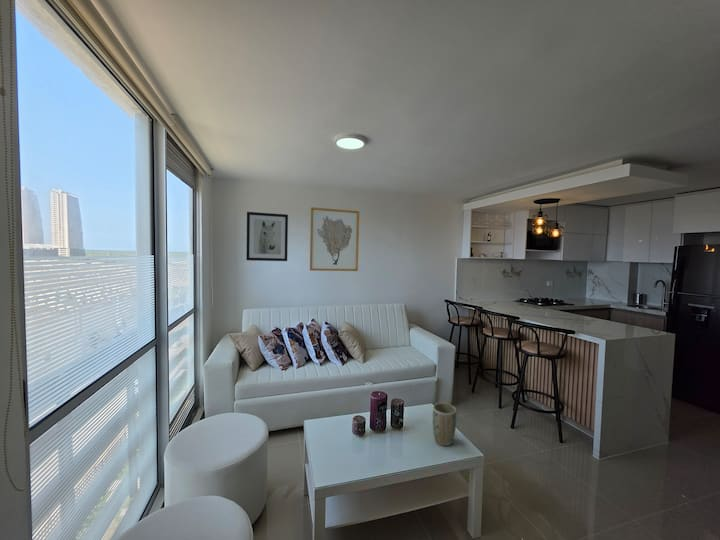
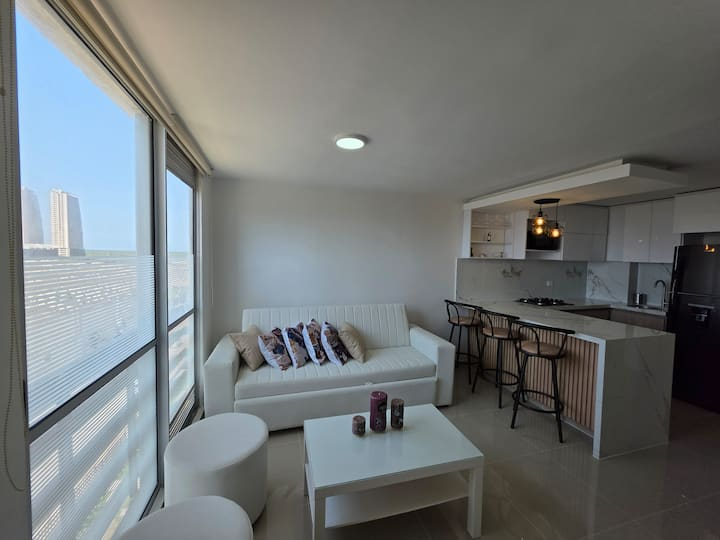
- plant pot [431,402,457,447]
- wall art [245,211,289,262]
- wall art [309,206,360,272]
